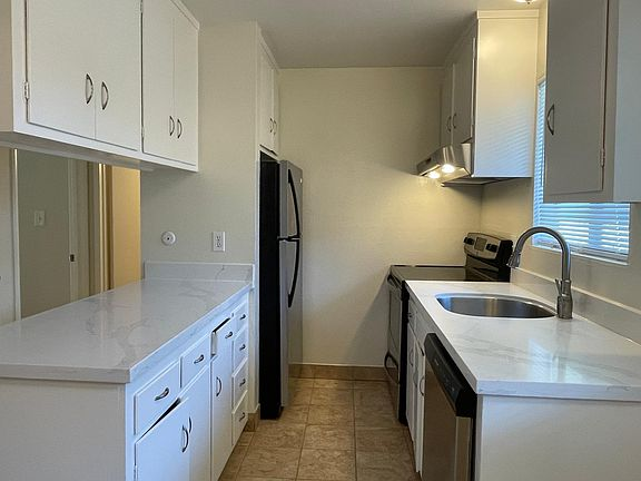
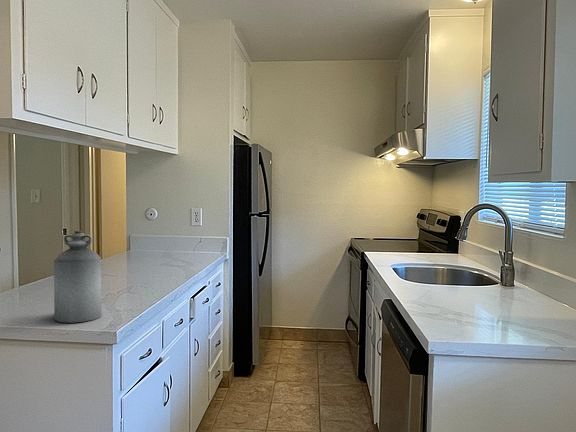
+ bottle [53,230,102,324]
